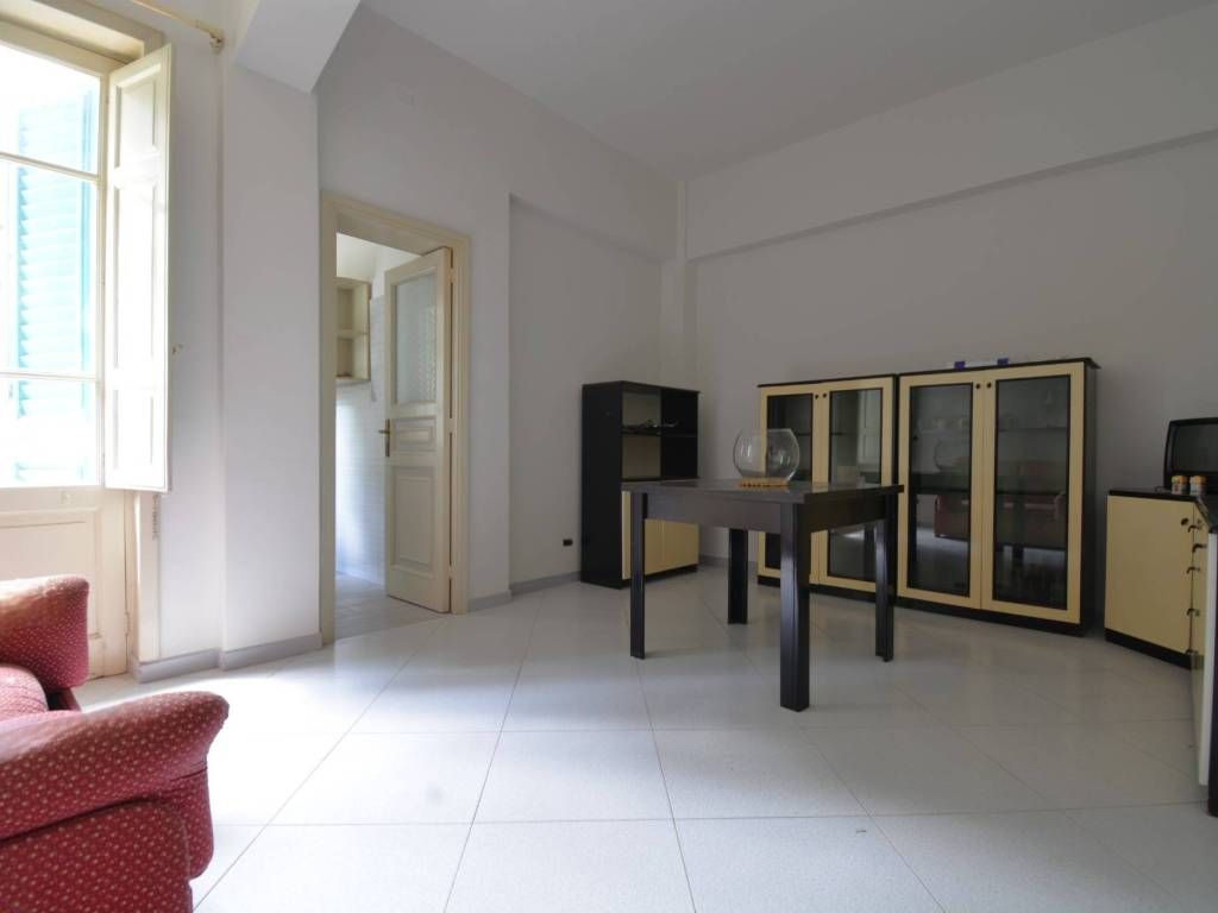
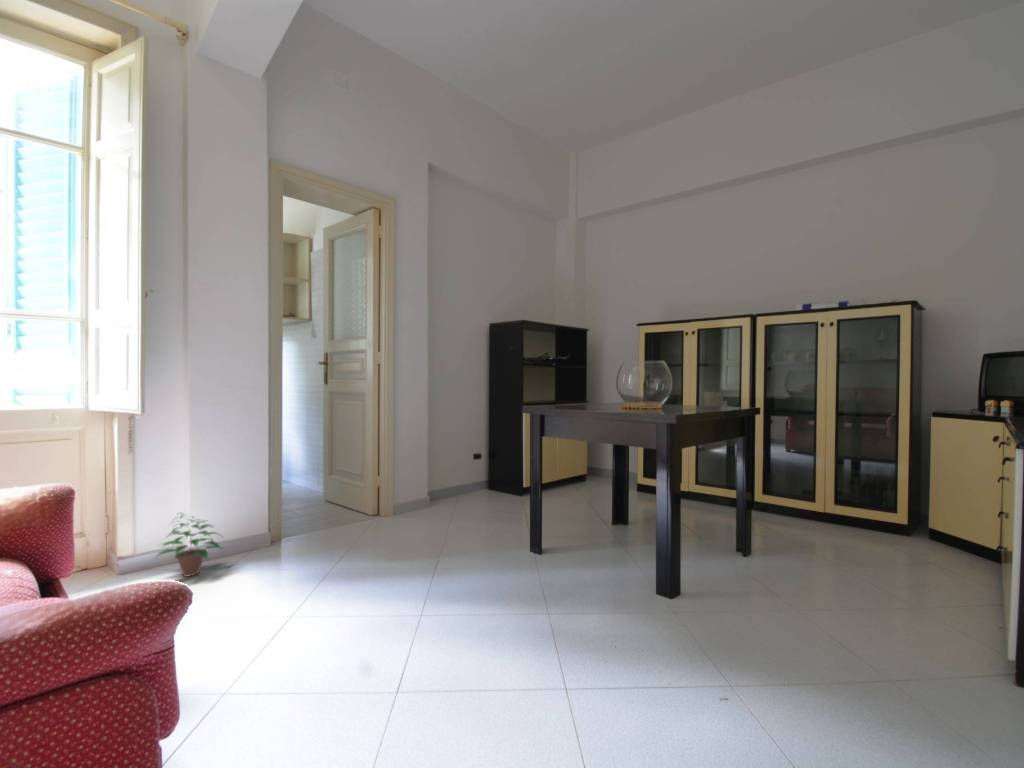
+ potted plant [154,512,228,578]
